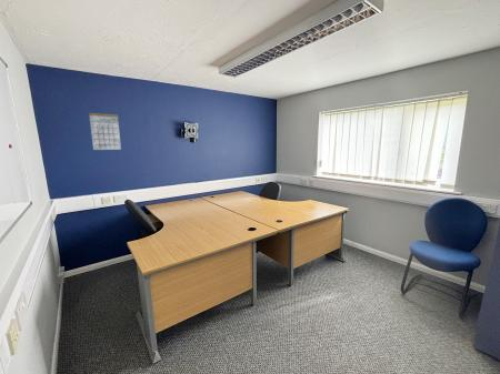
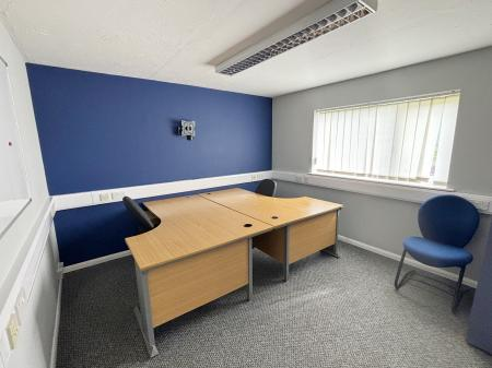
- calendar [88,108,122,151]
